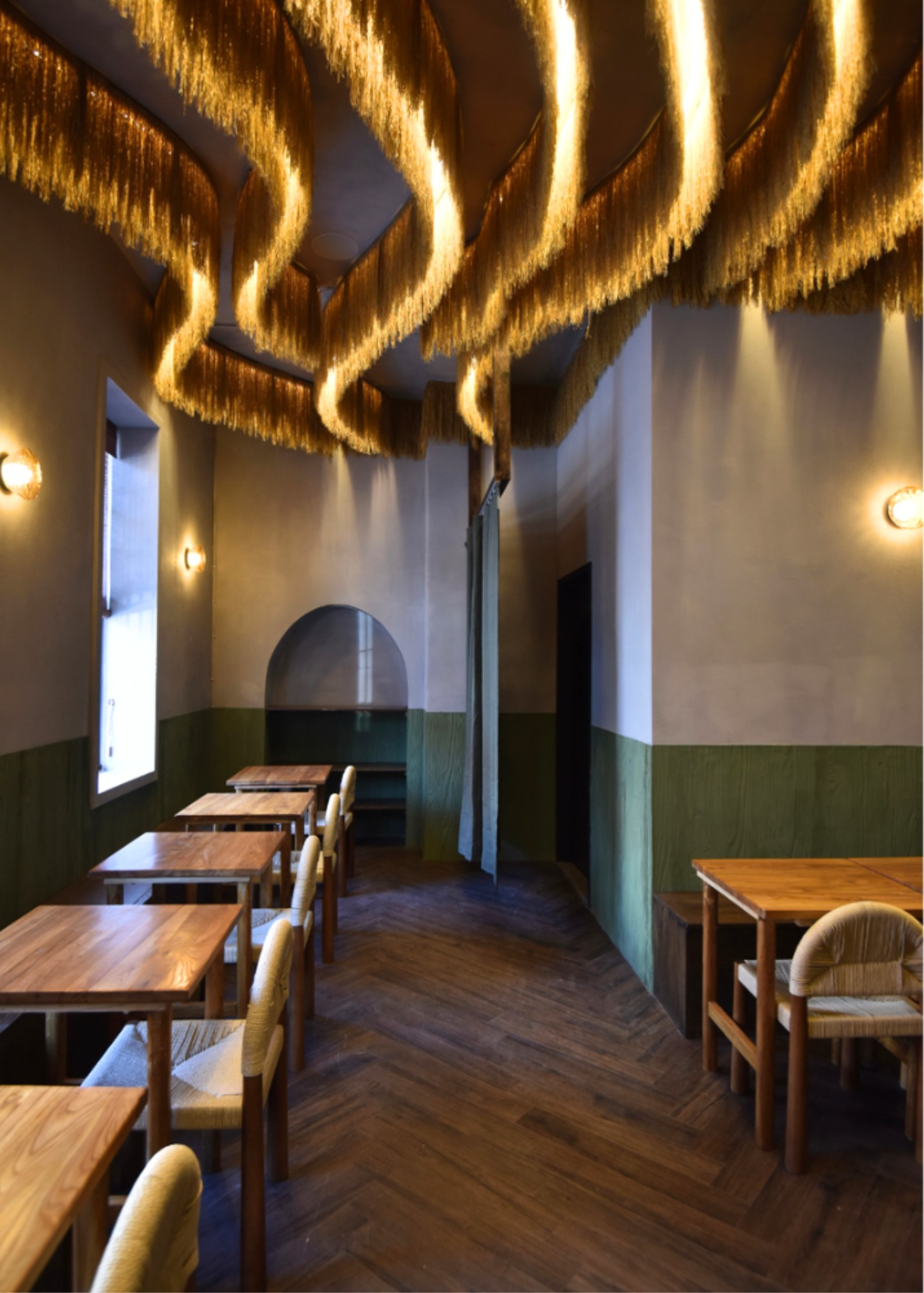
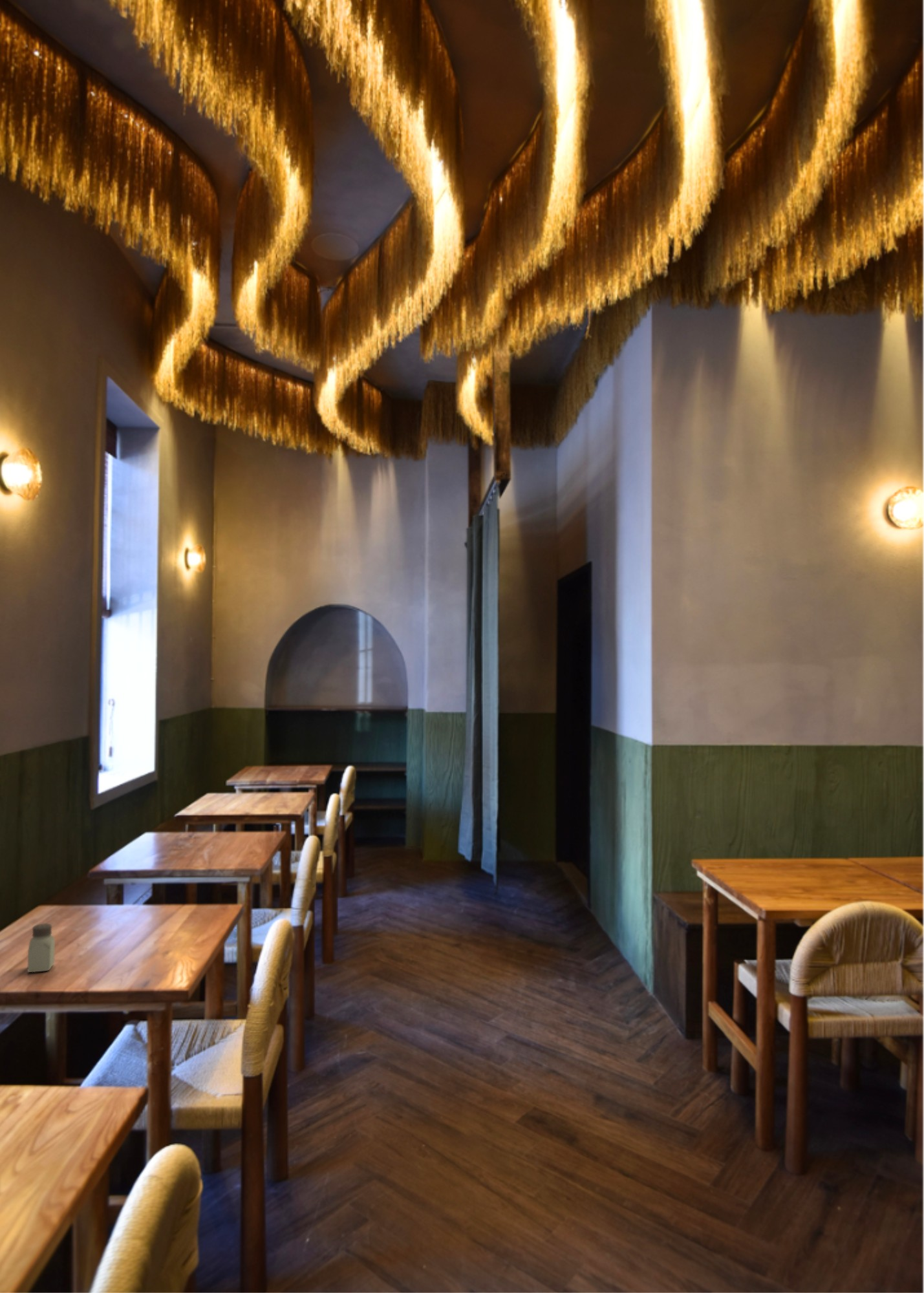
+ saltshaker [27,923,56,973]
